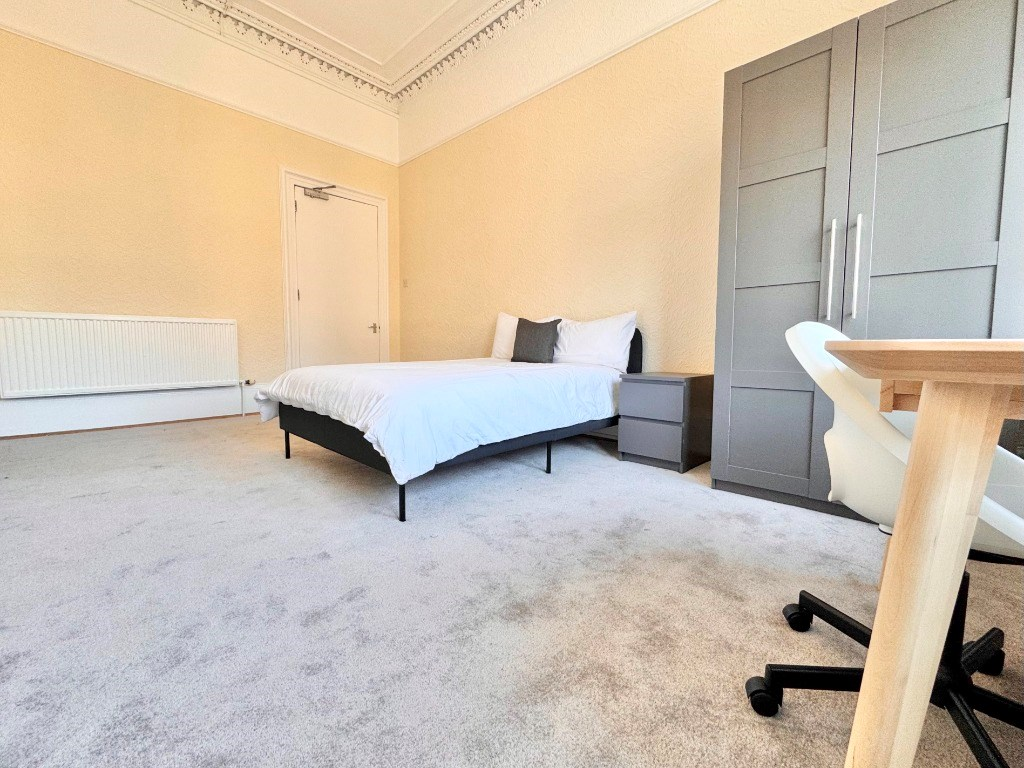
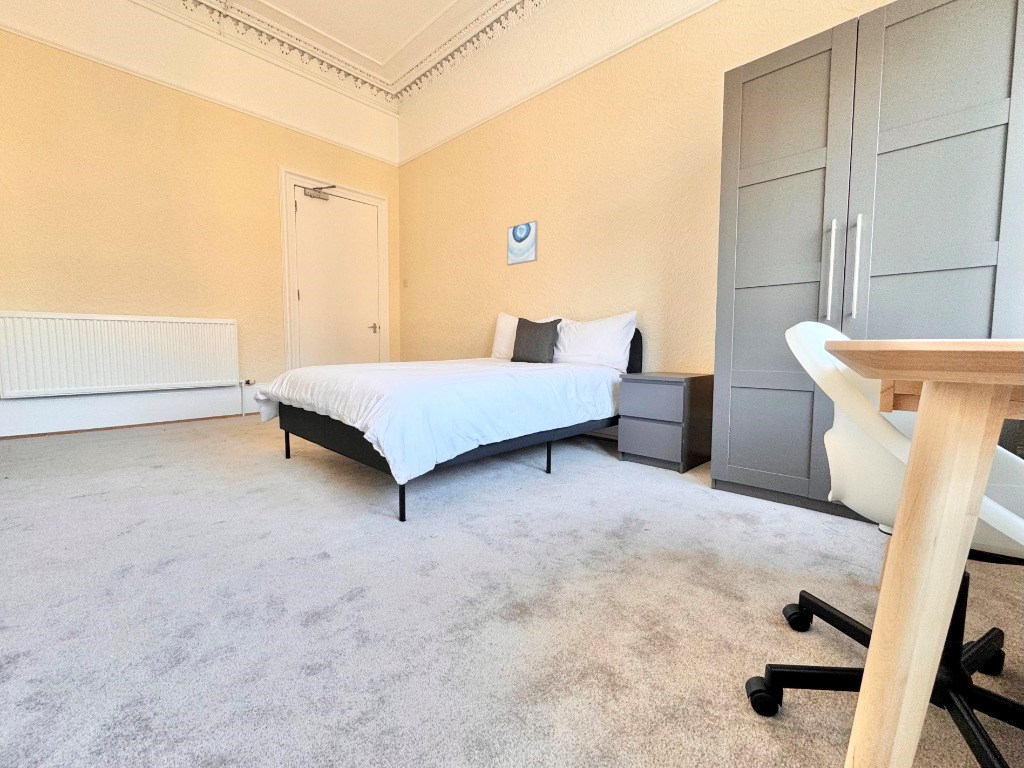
+ wall art [506,220,539,267]
